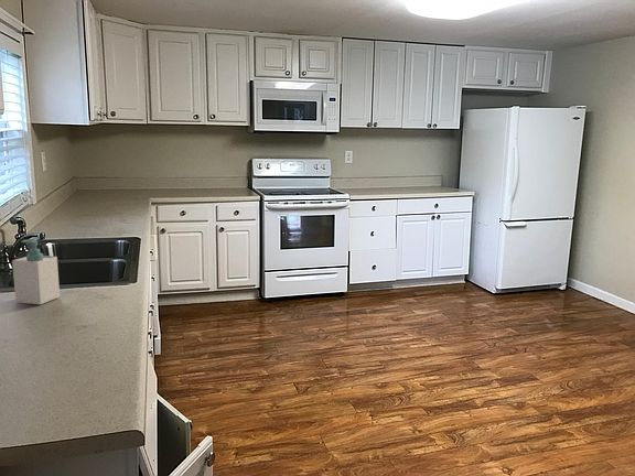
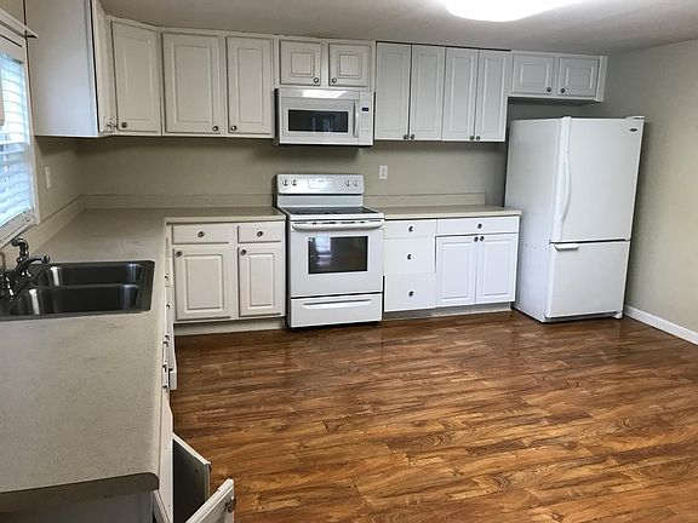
- soap bottle [11,236,61,305]
